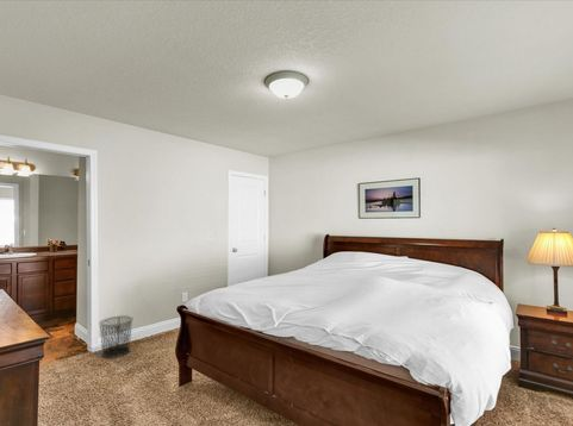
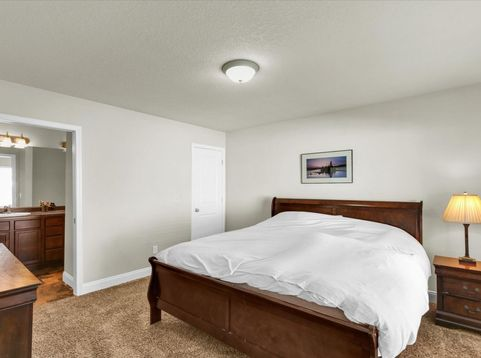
- waste bin [98,315,135,359]
